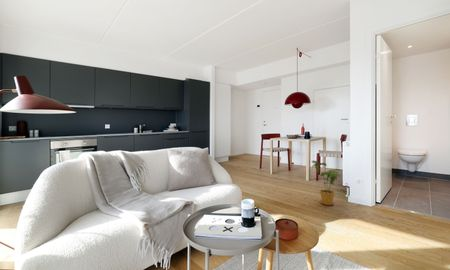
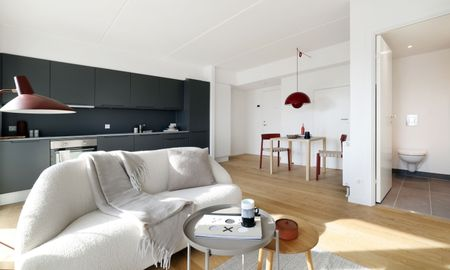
- house plant [310,160,341,206]
